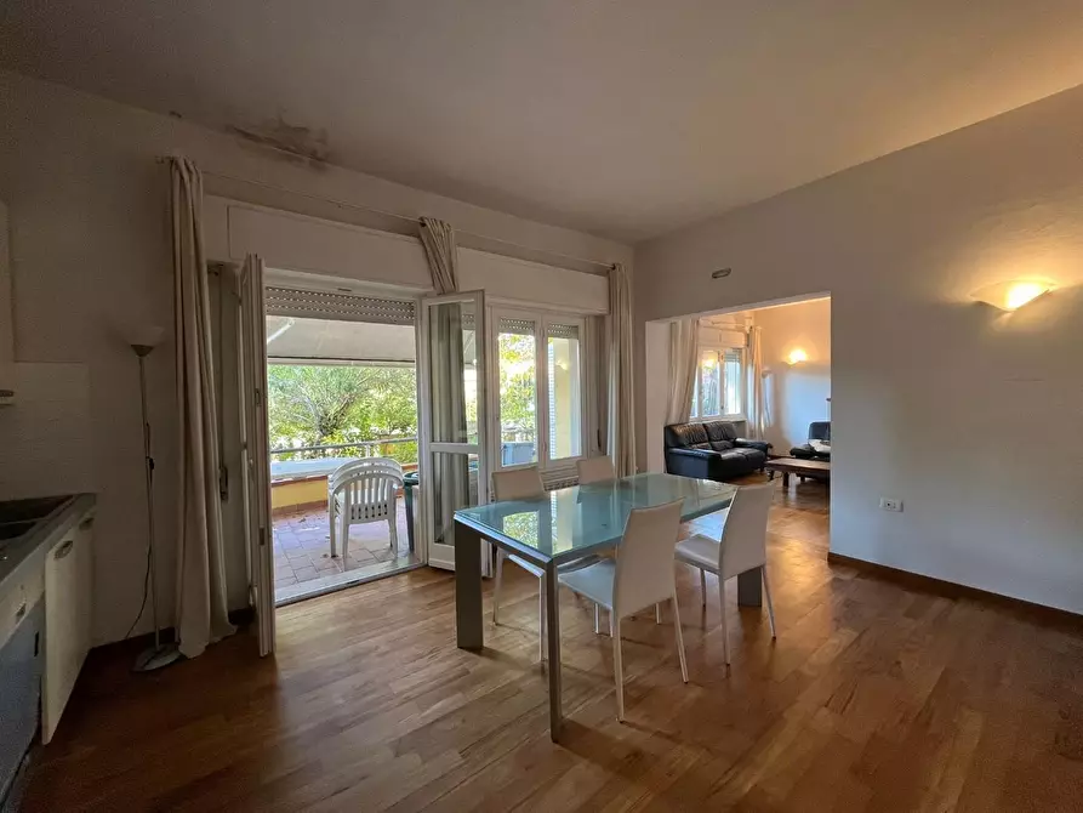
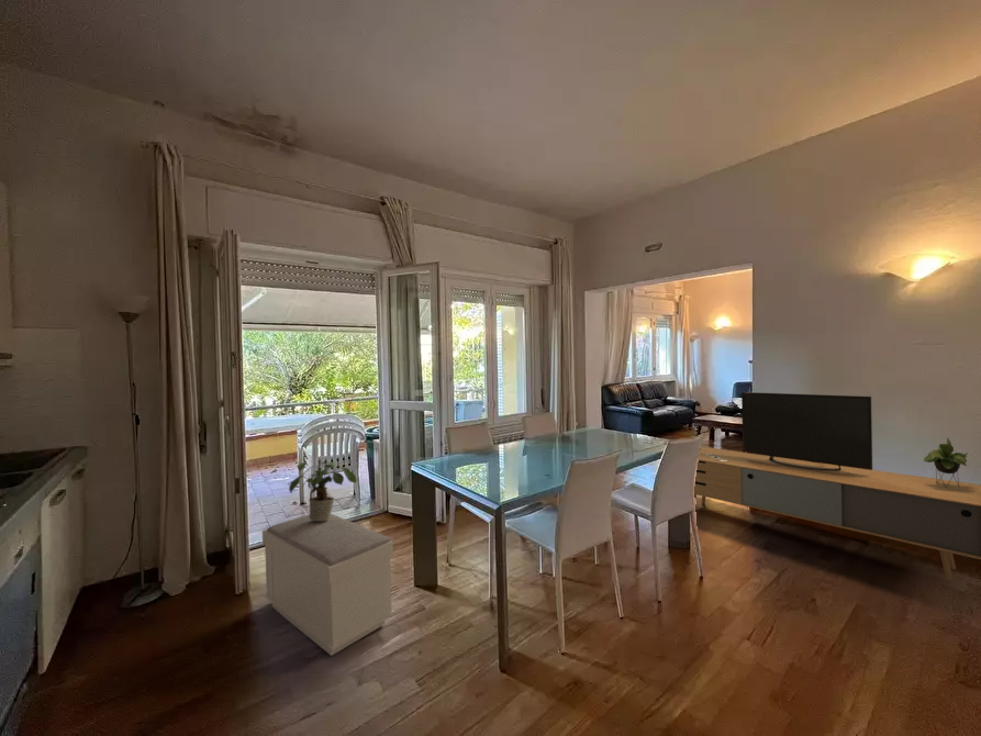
+ media console [694,391,981,582]
+ bench [261,513,395,657]
+ potted plant [287,460,357,521]
